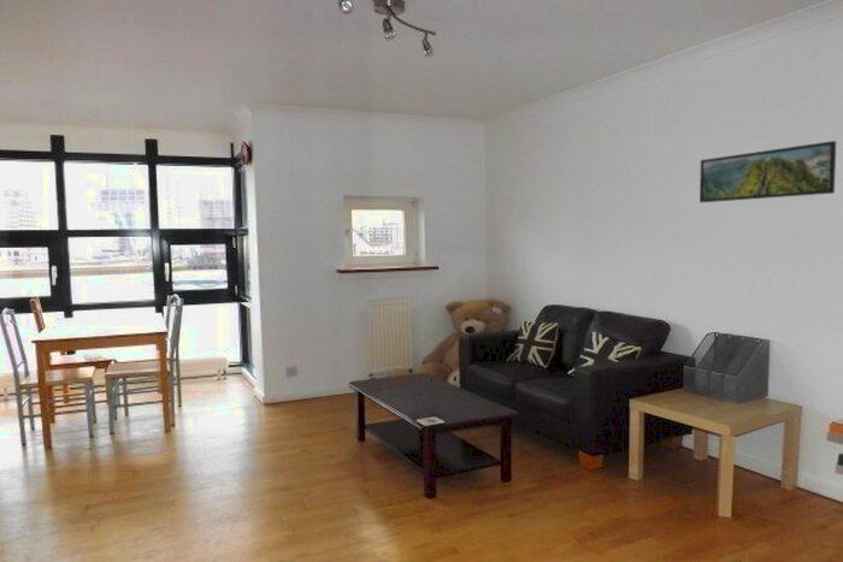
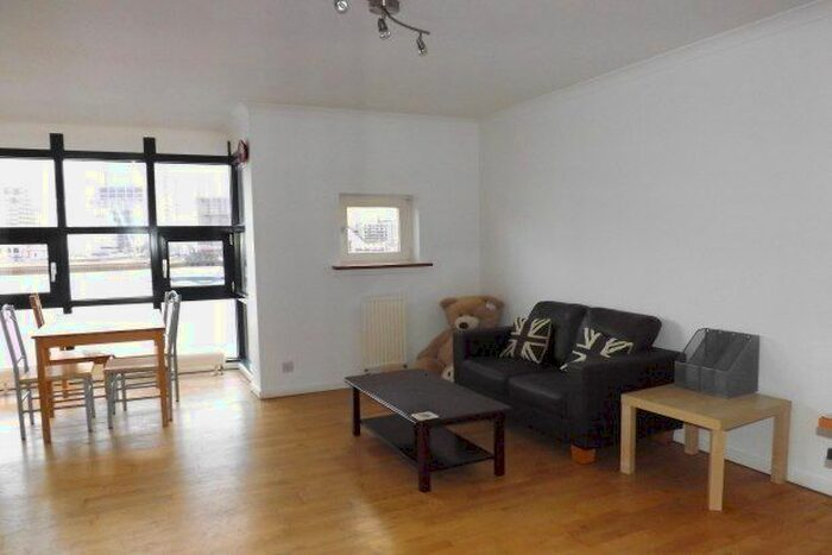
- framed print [698,140,837,203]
